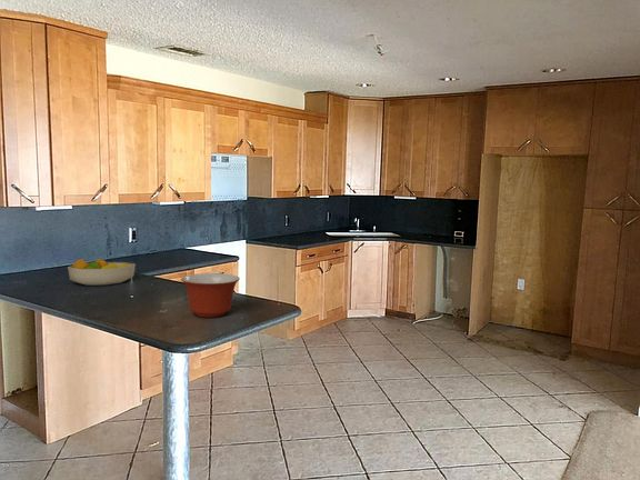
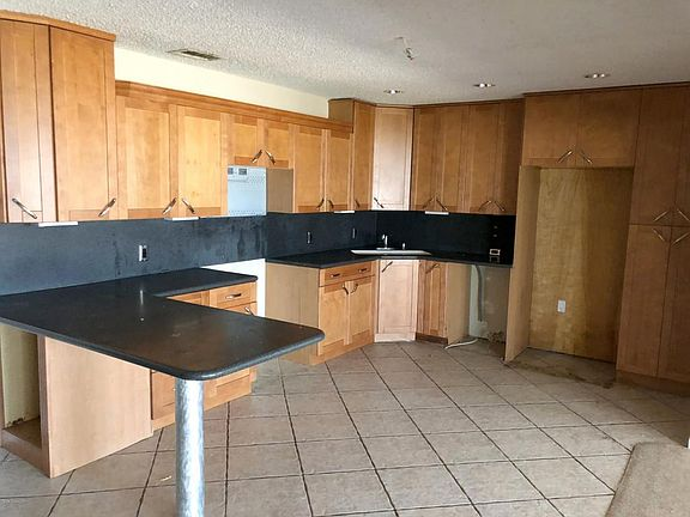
- fruit bowl [67,258,137,287]
- mixing bowl [180,272,241,319]
